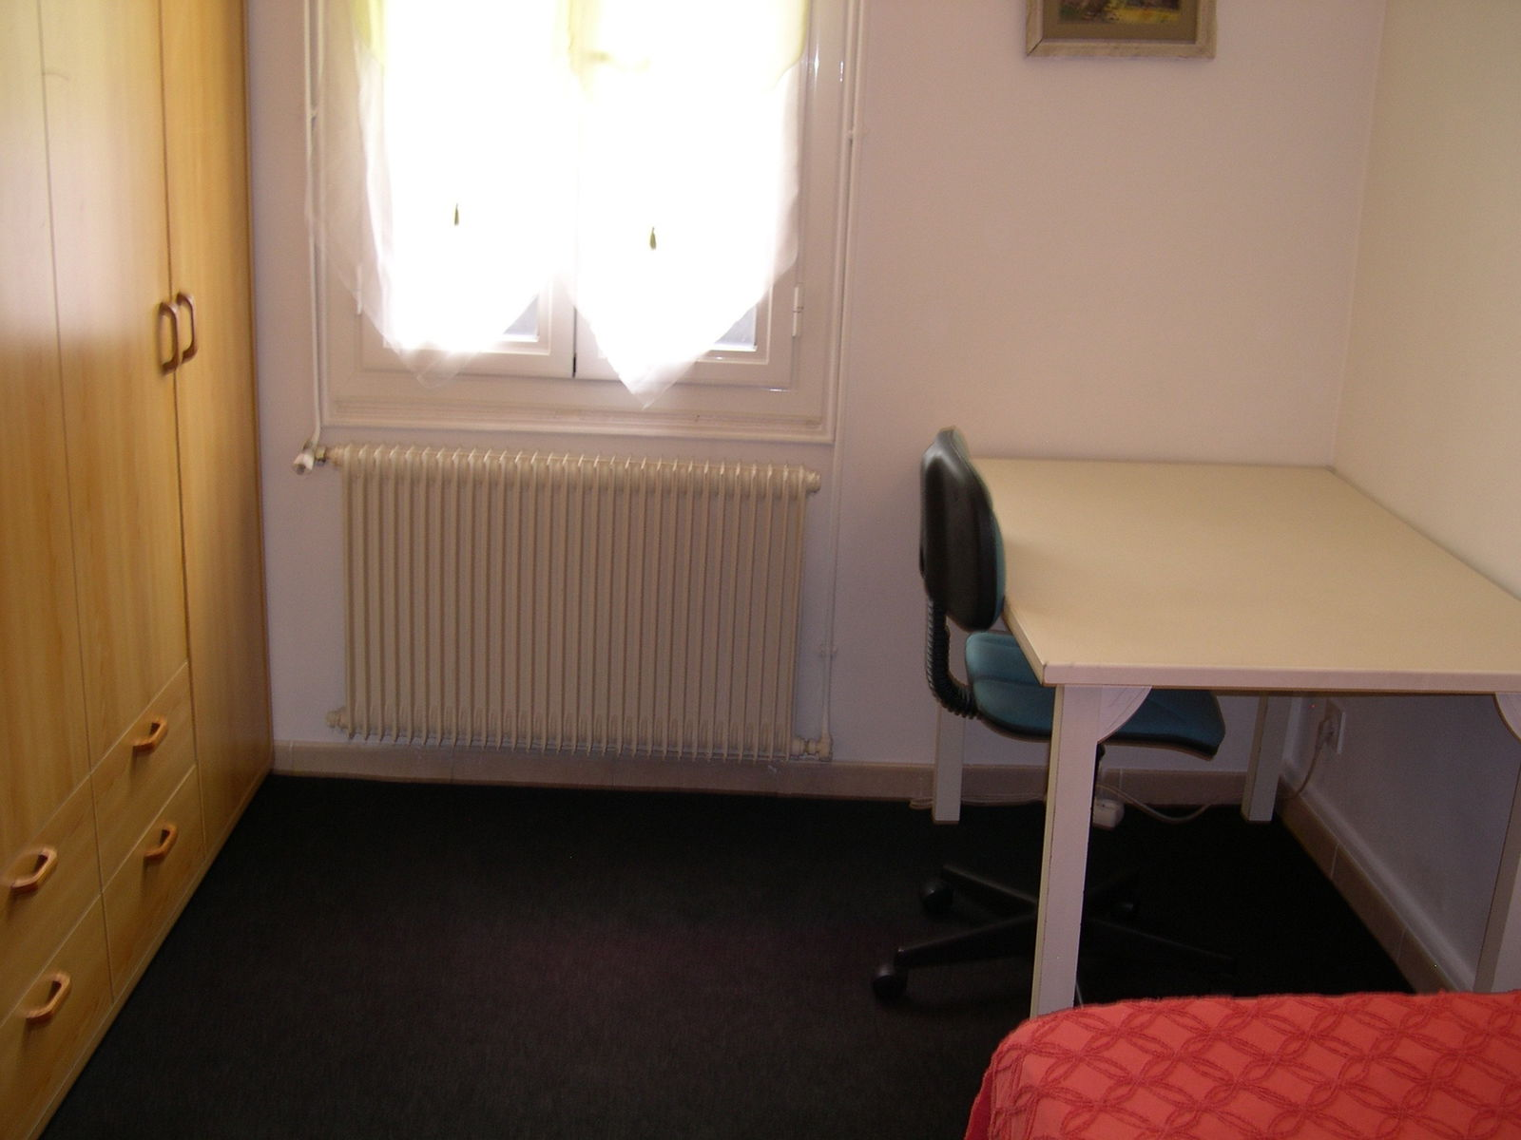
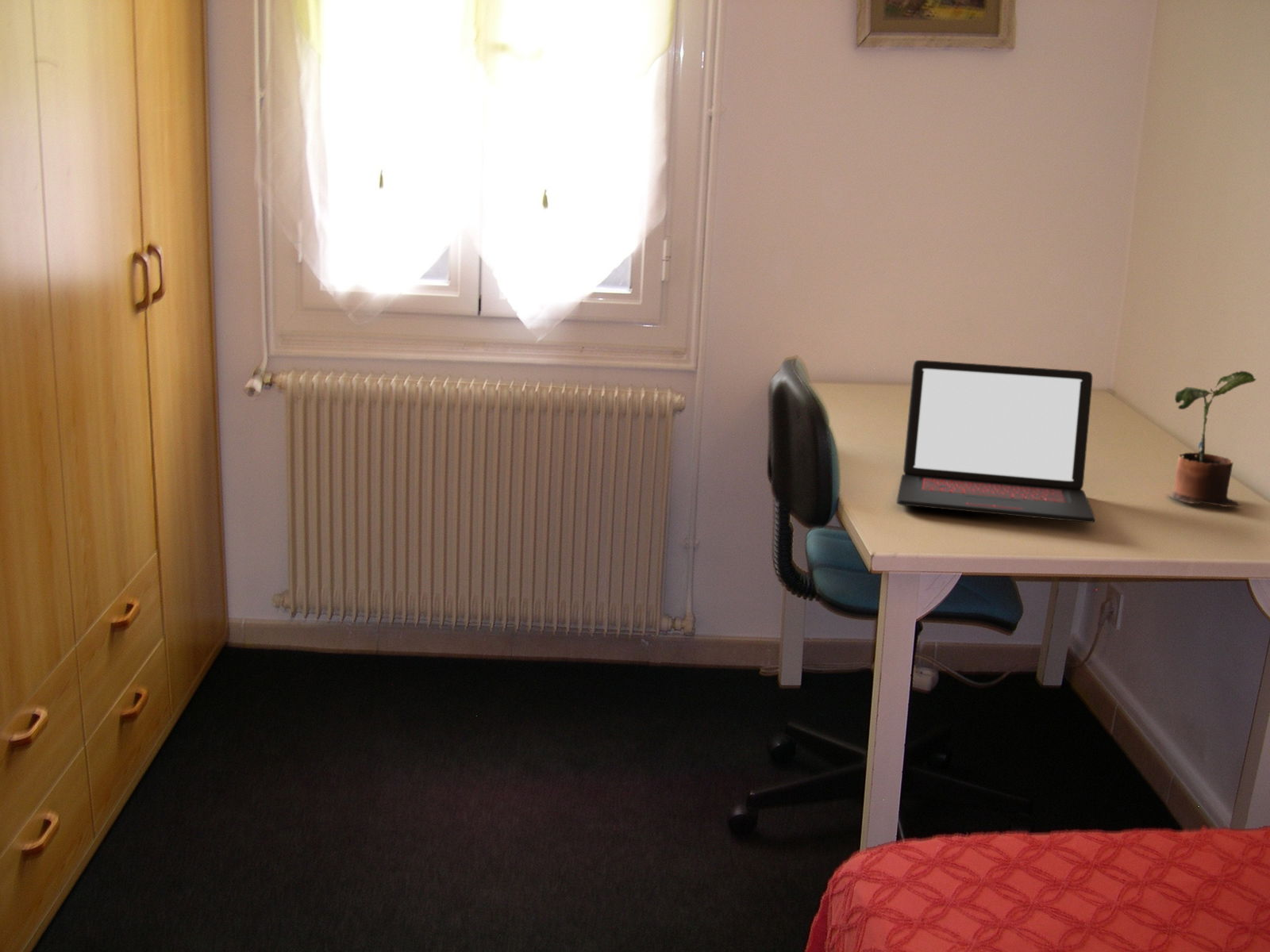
+ laptop [896,359,1096,524]
+ potted plant [1165,370,1257,508]
